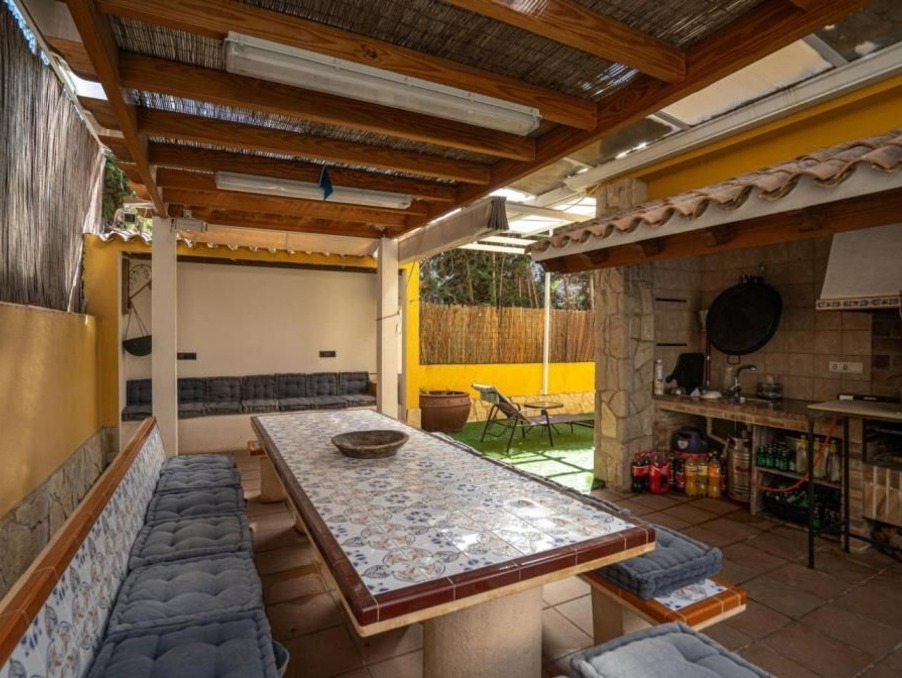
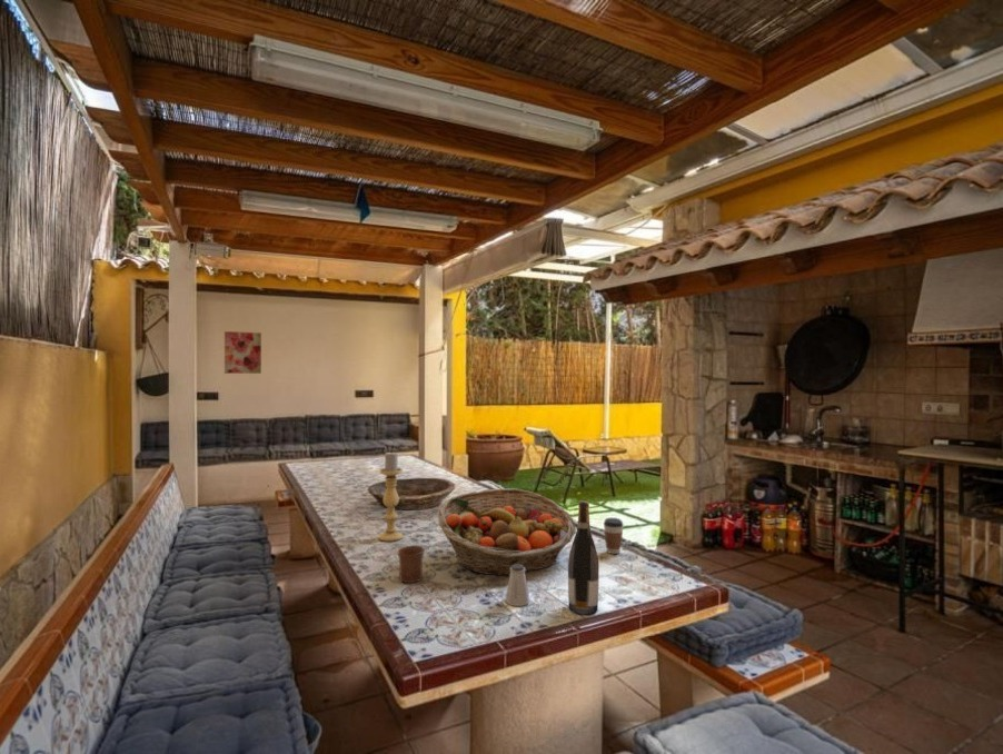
+ wine bottle [567,499,600,616]
+ saltshaker [504,564,532,607]
+ fruit basket [437,487,577,576]
+ wall art [224,330,262,375]
+ mug [397,545,426,584]
+ coffee cup [603,517,625,555]
+ candle holder [378,452,404,543]
